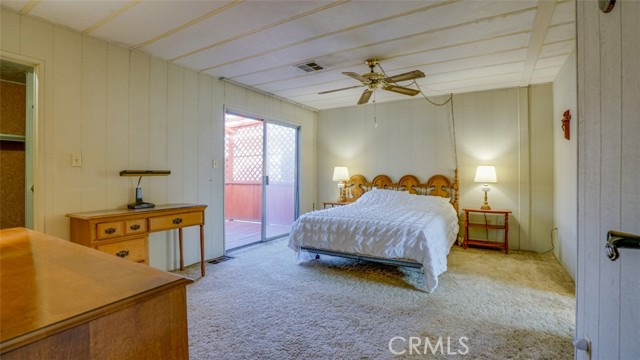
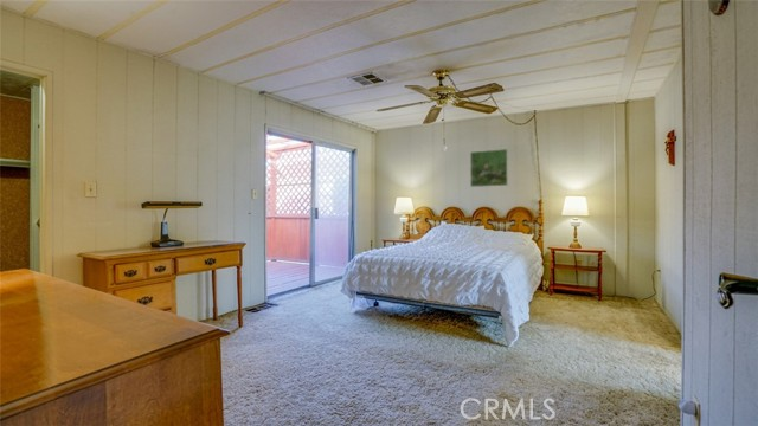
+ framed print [469,148,509,188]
